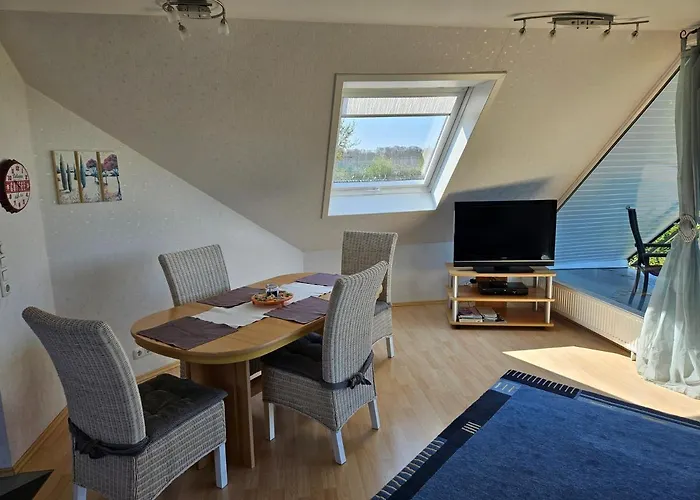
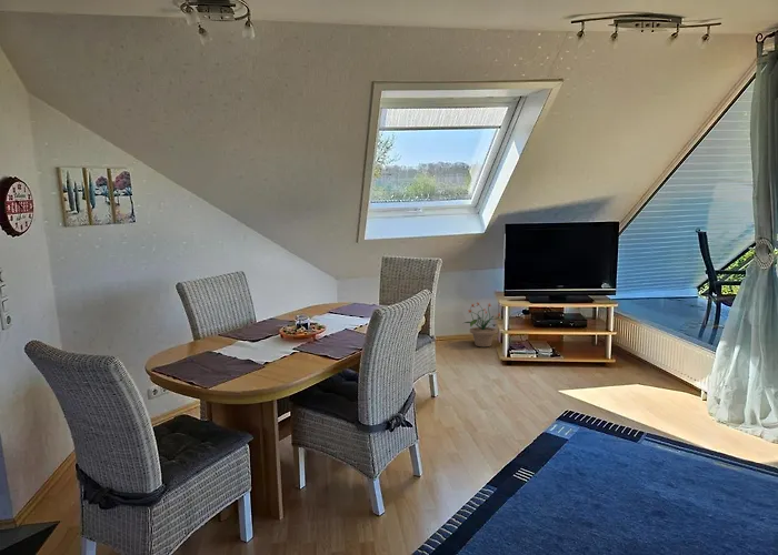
+ potted plant [463,301,501,347]
